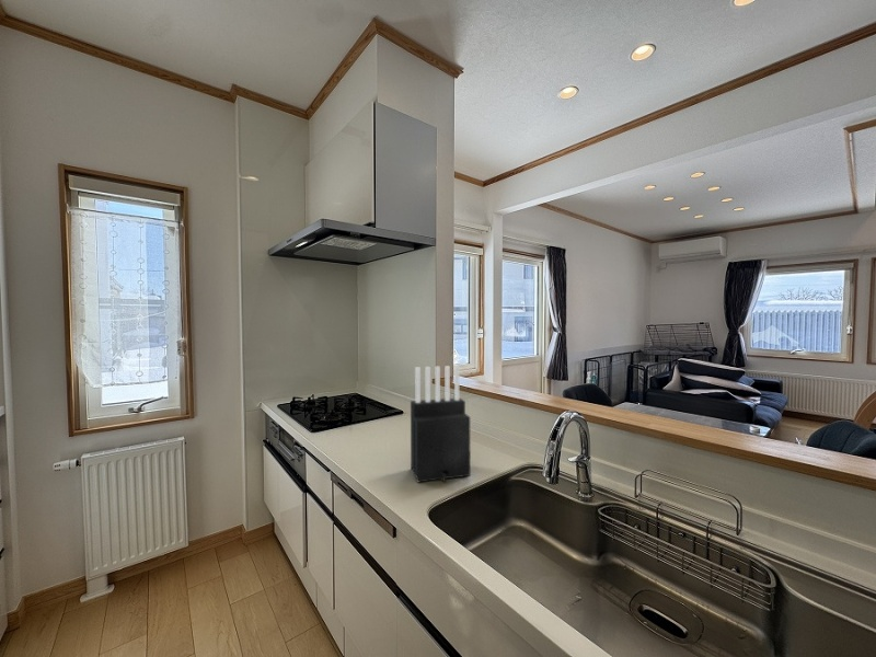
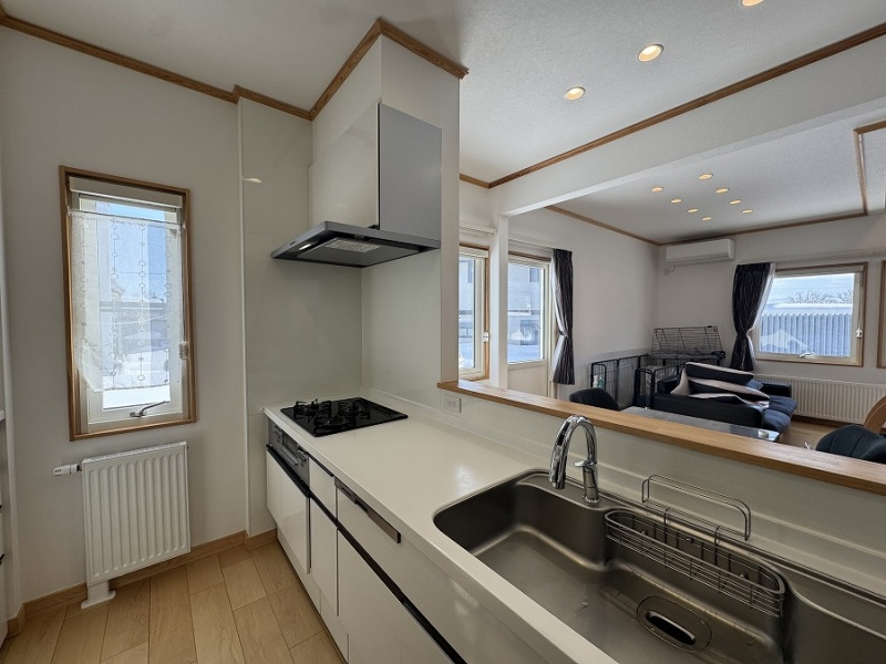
- knife block [410,365,471,484]
